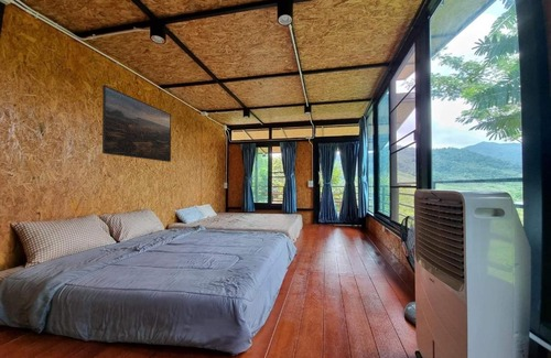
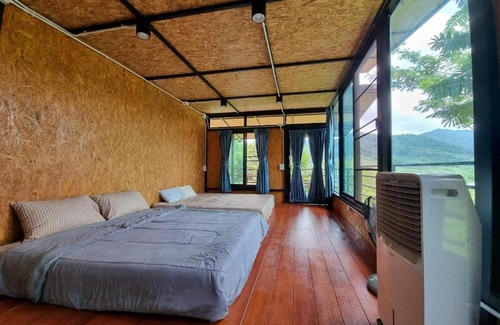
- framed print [101,84,172,163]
